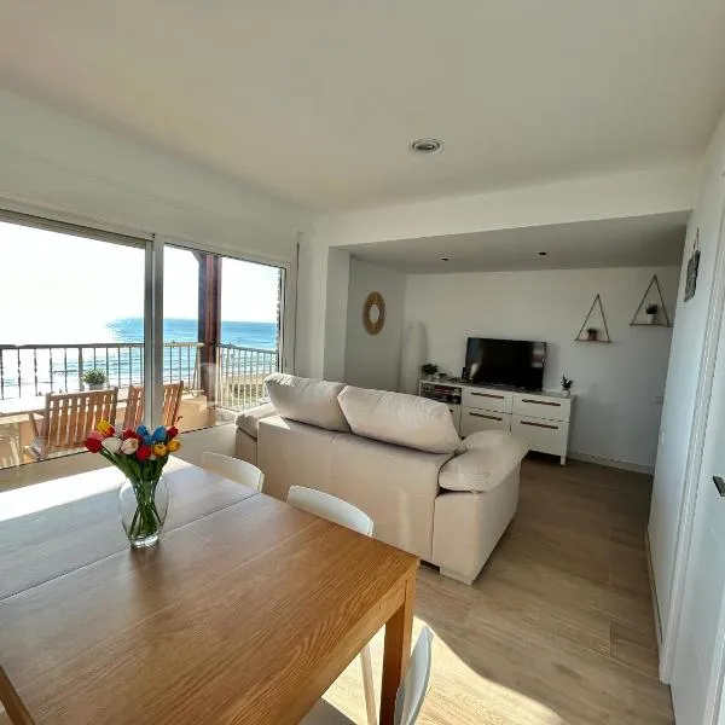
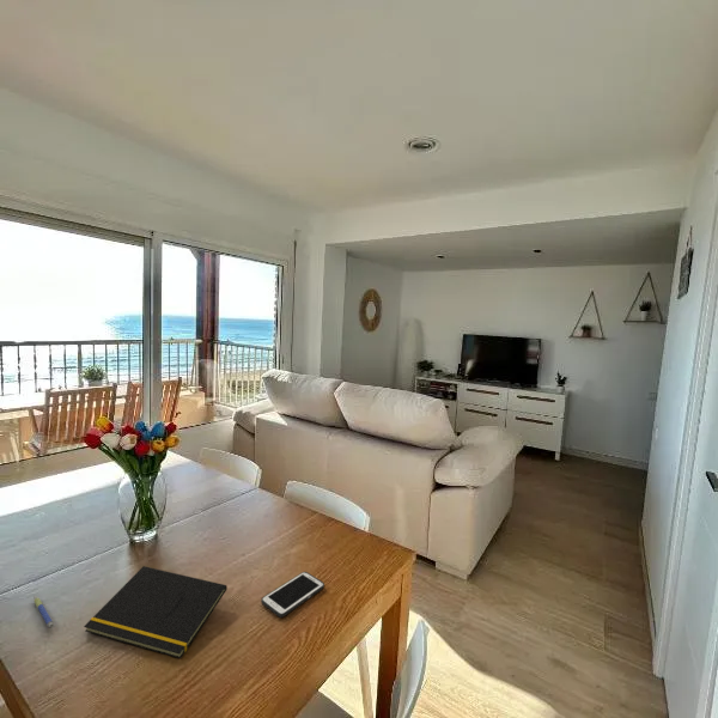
+ cell phone [260,571,325,619]
+ notepad [83,565,229,659]
+ pen [32,595,54,629]
